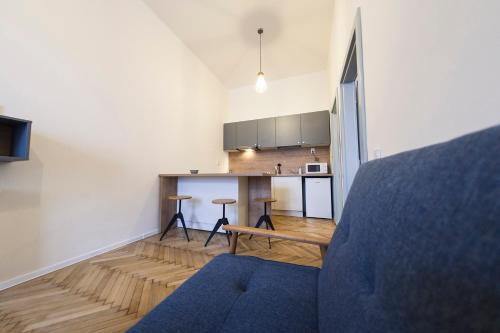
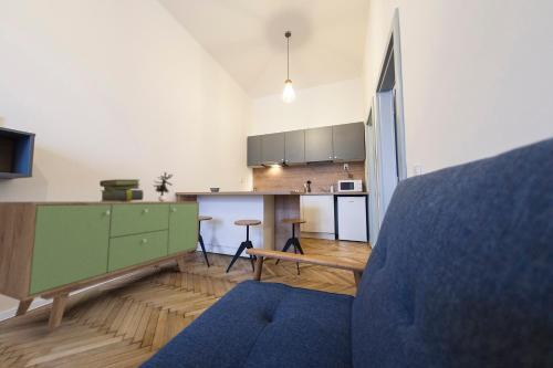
+ potted plant [152,171,174,201]
+ sideboard [0,200,200,330]
+ stack of books [98,178,144,202]
